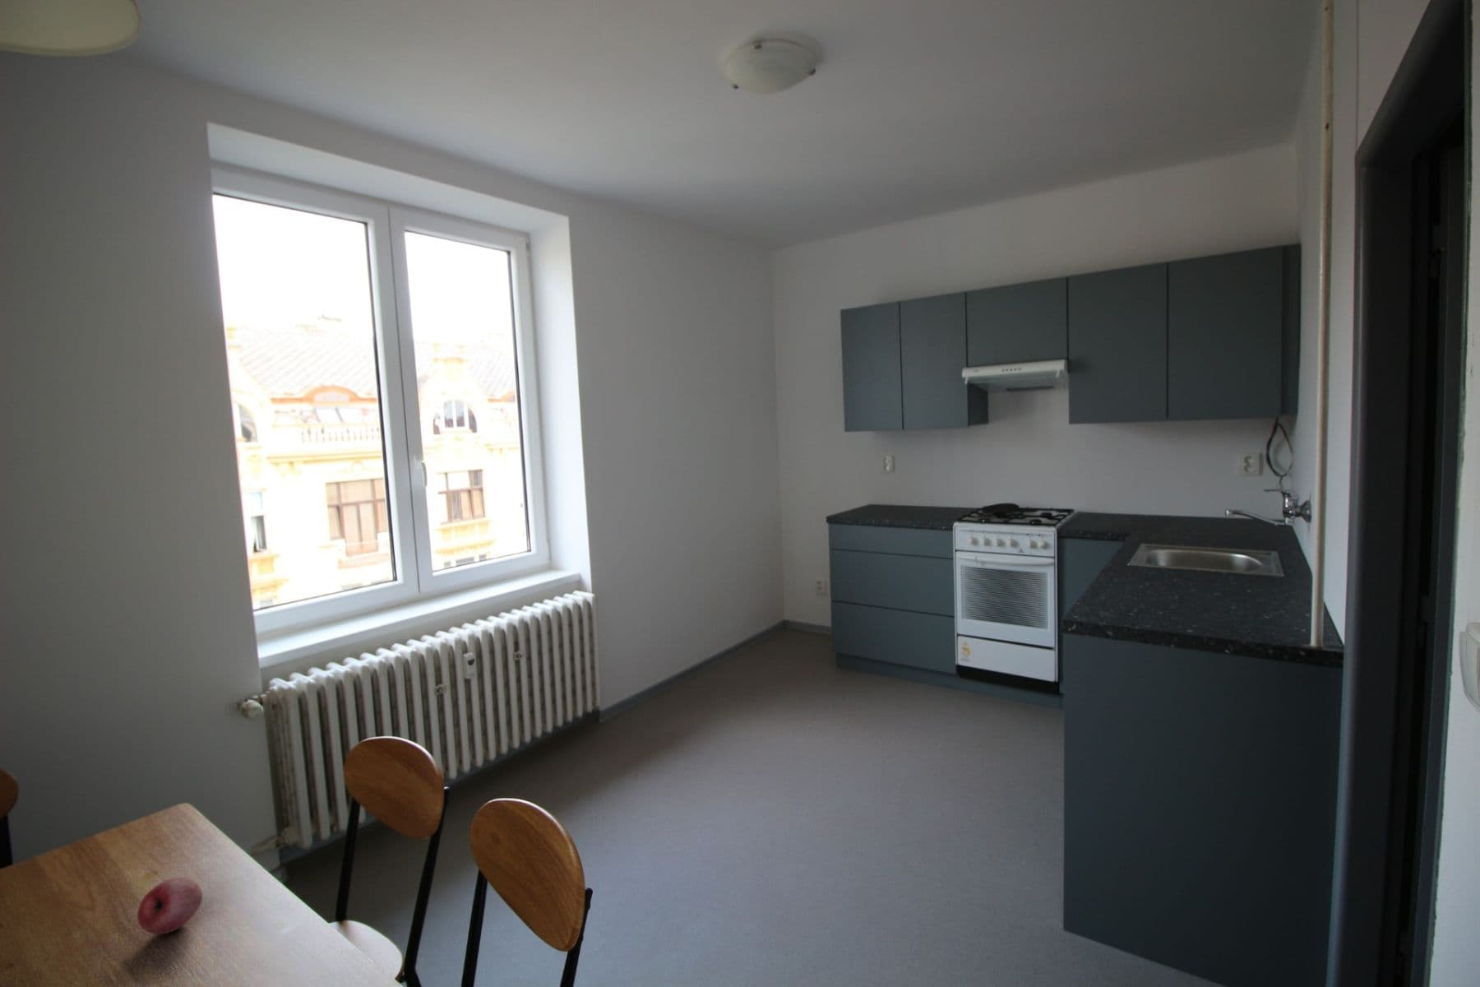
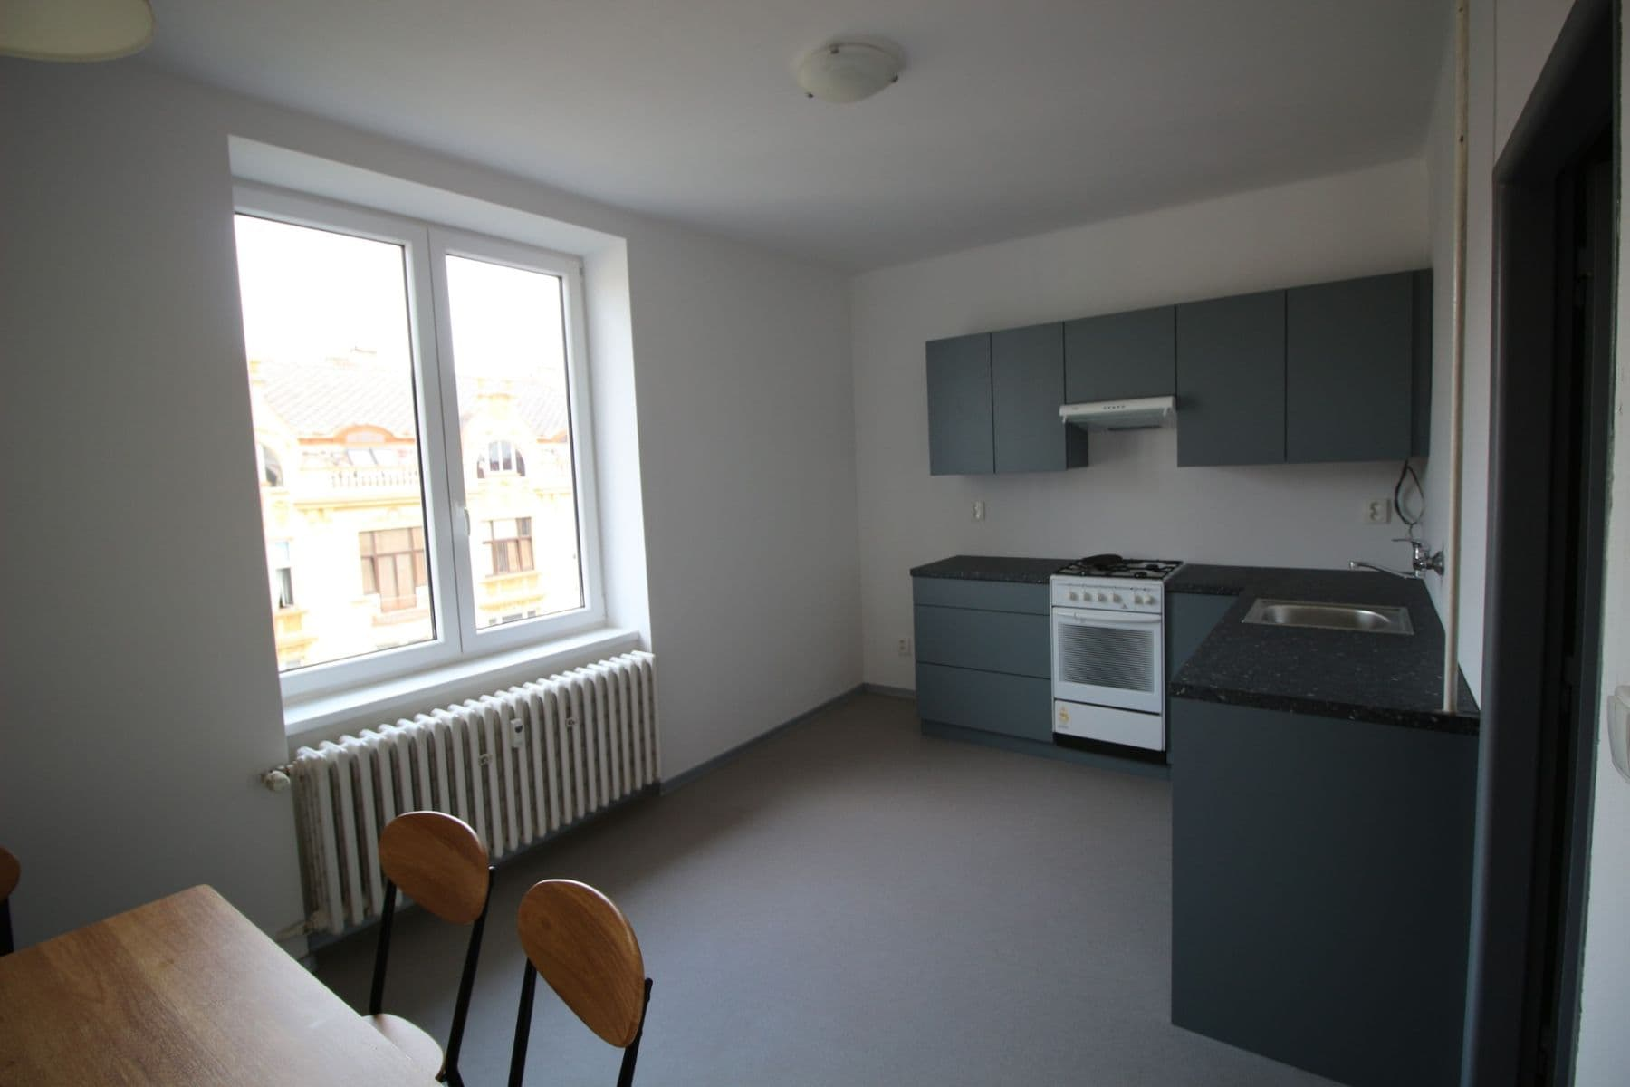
- fruit [137,877,204,935]
